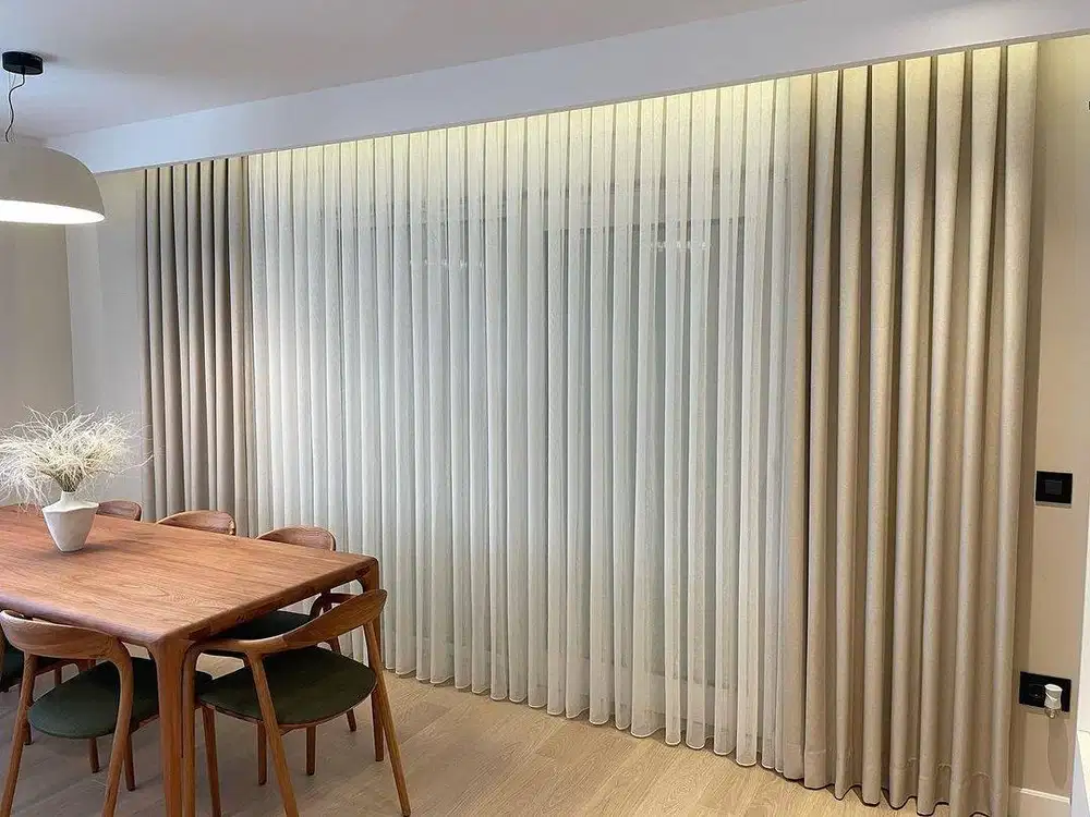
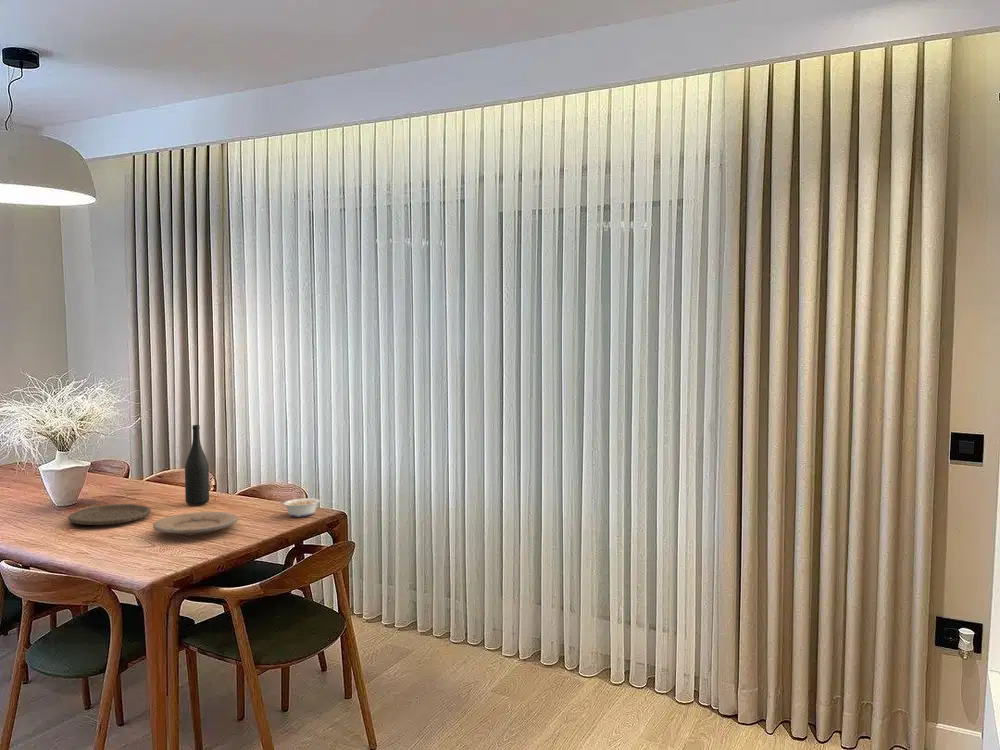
+ wine bottle [184,424,210,506]
+ legume [275,497,320,518]
+ plate [67,503,152,526]
+ plate [152,511,239,536]
